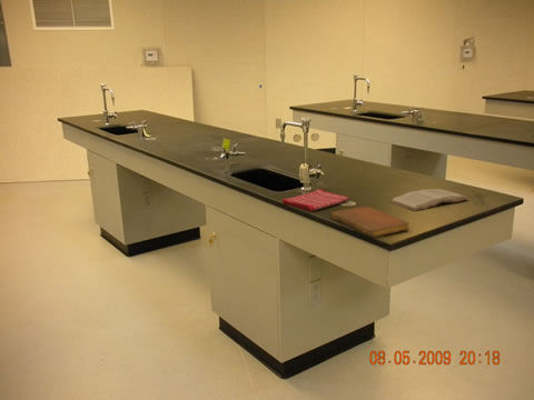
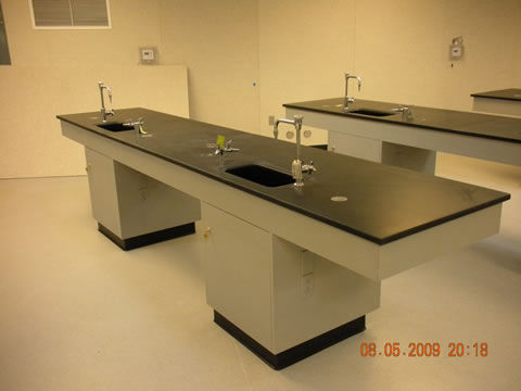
- book [388,188,469,212]
- dish towel [281,188,350,213]
- notebook [329,206,411,238]
